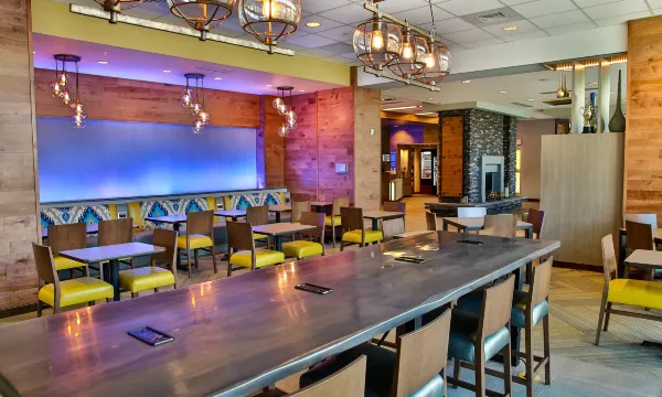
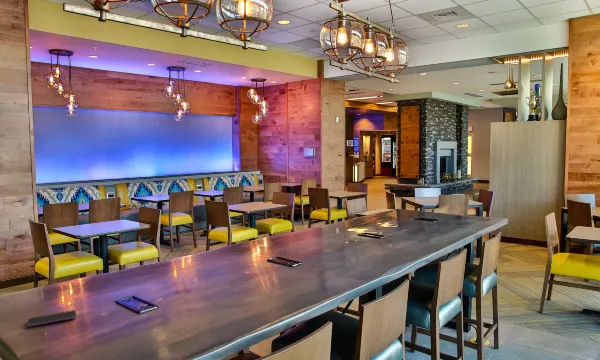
+ smartphone [26,309,78,328]
